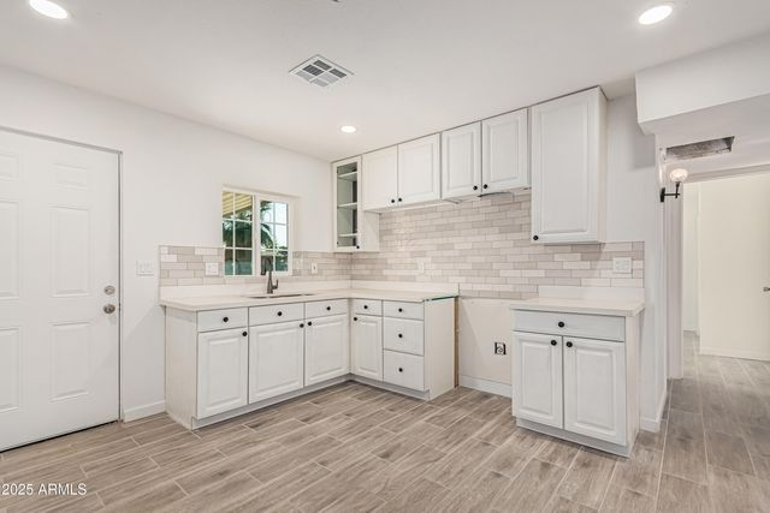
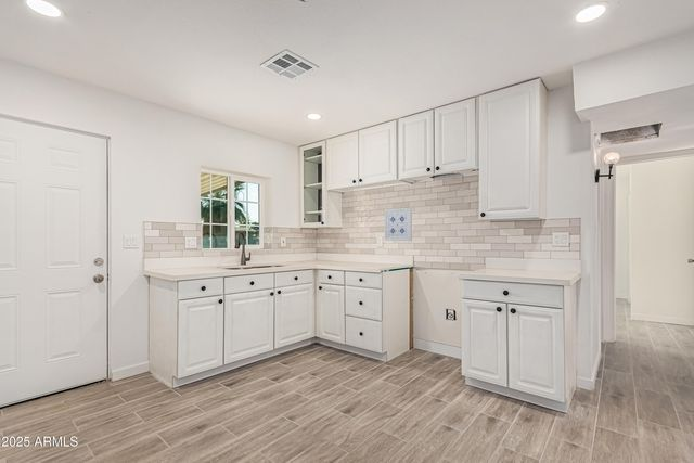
+ wall art [384,207,413,242]
